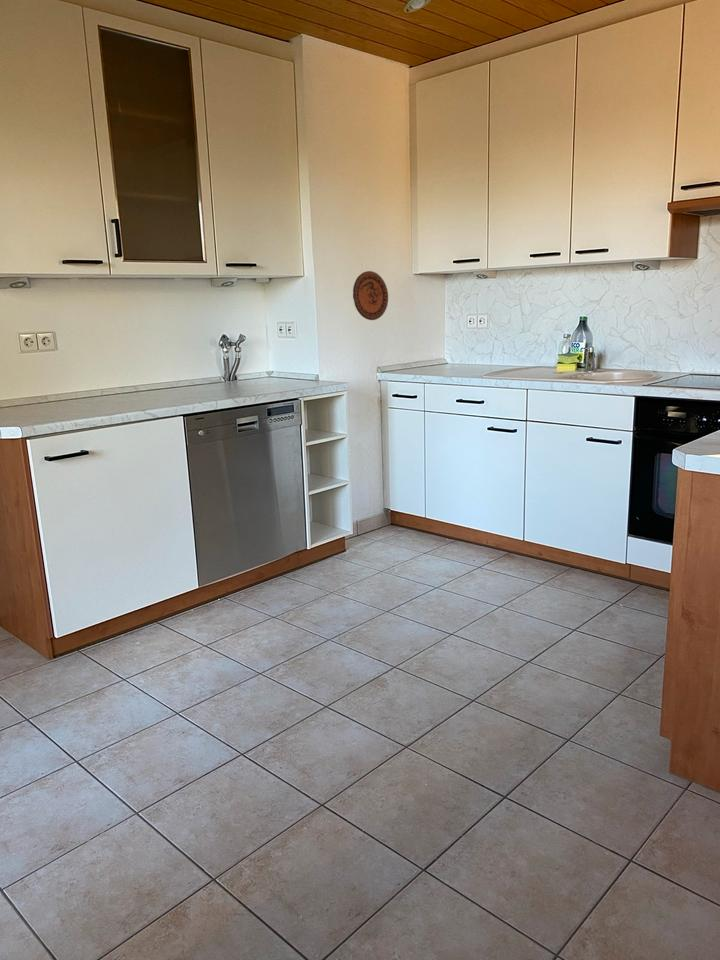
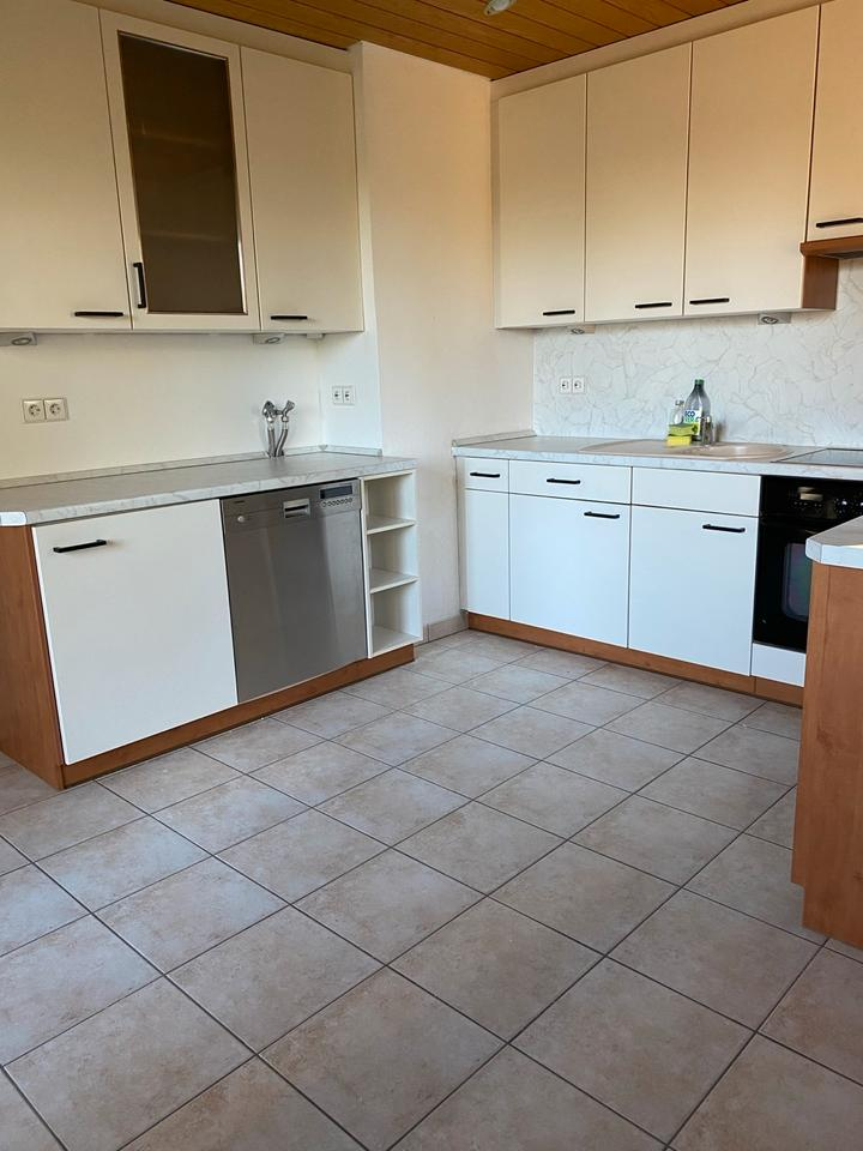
- decorative plate [352,270,389,321]
